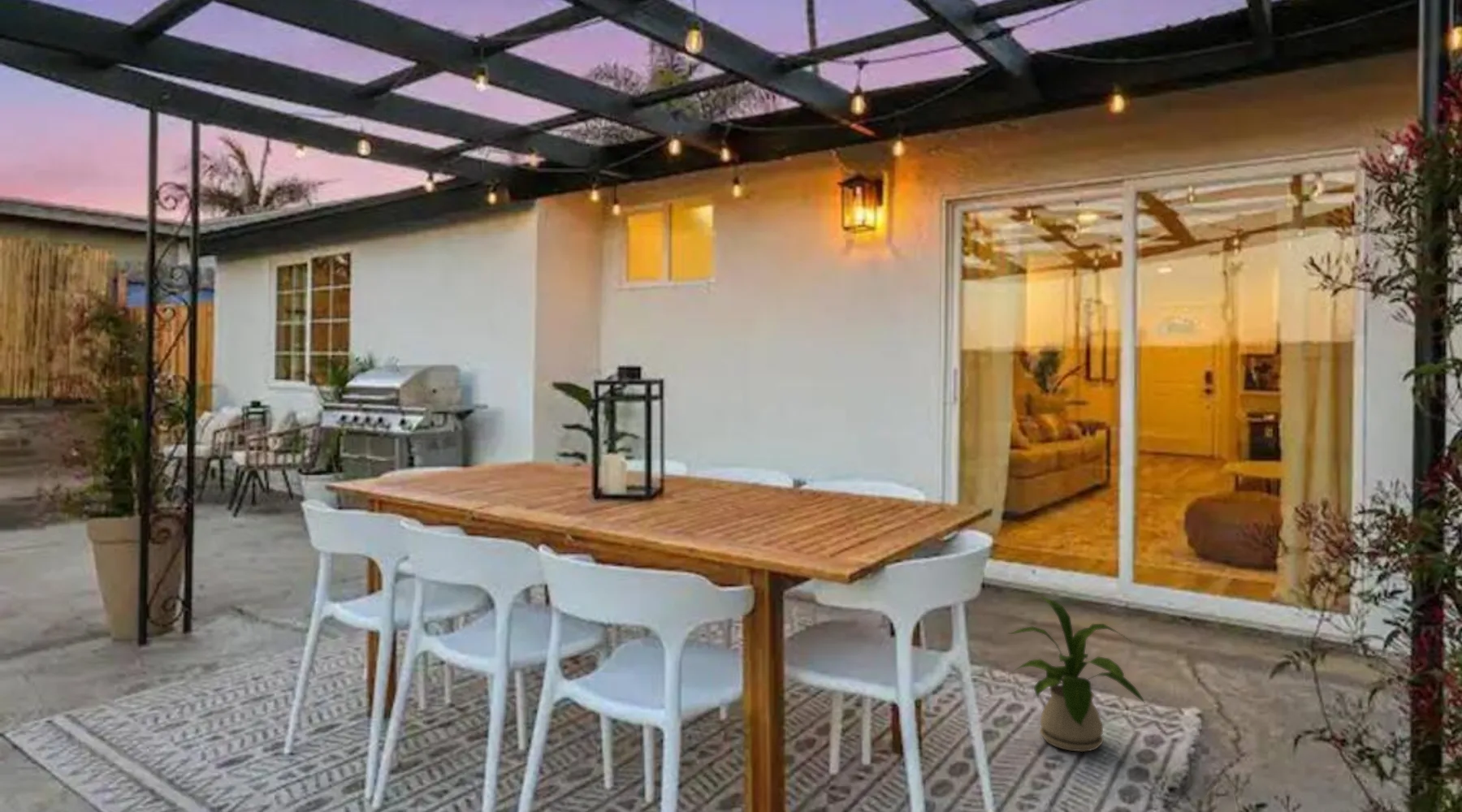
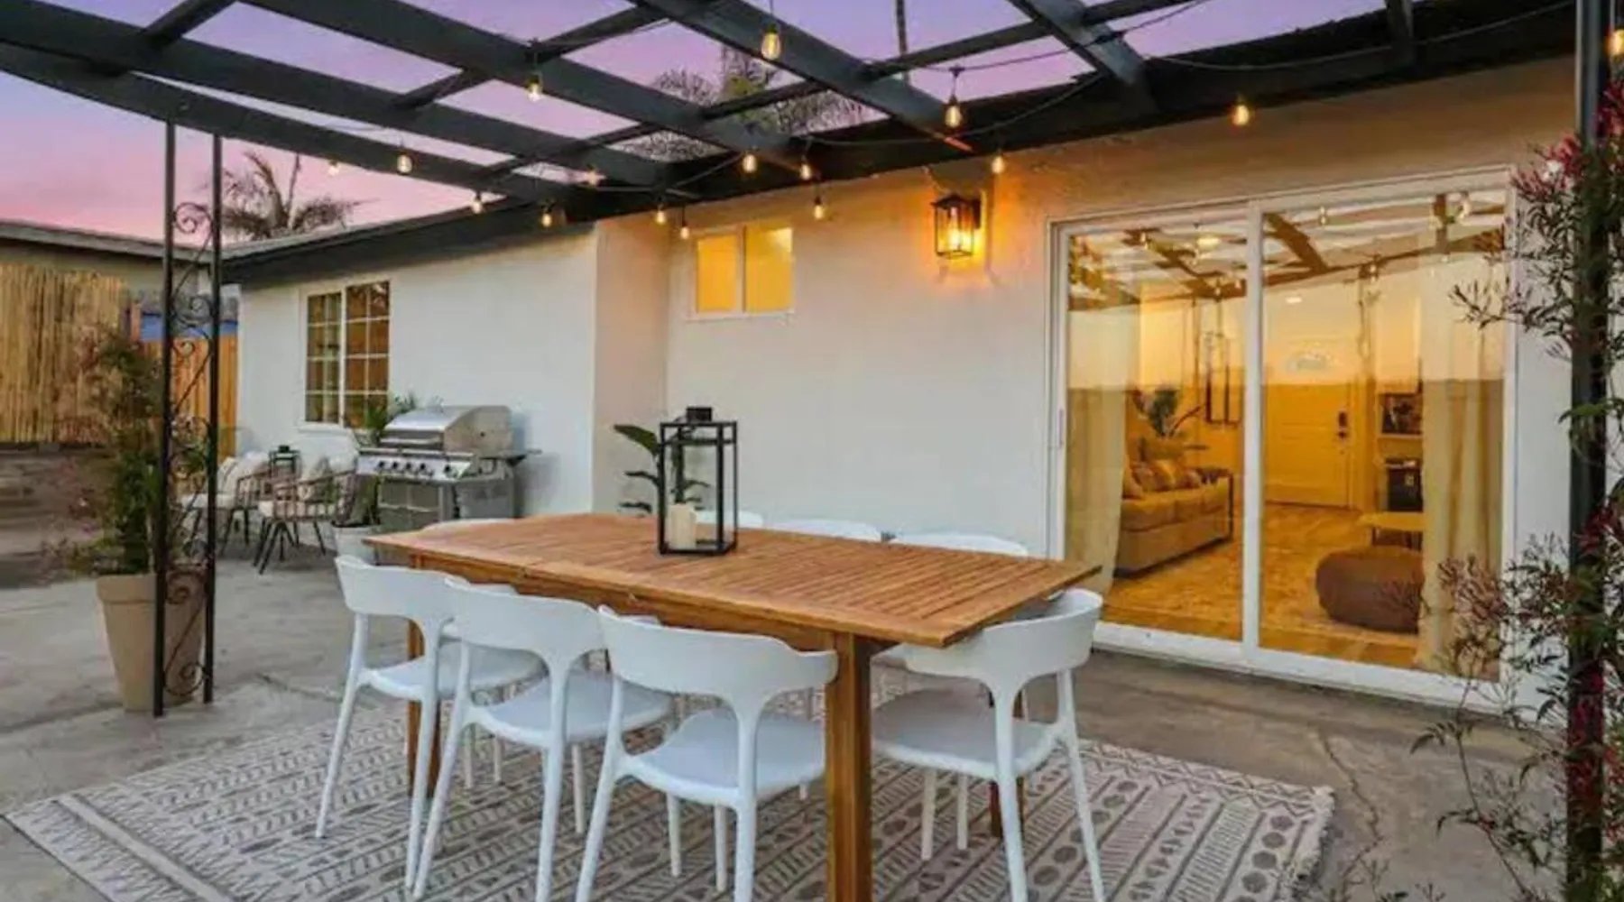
- house plant [1006,595,1146,753]
